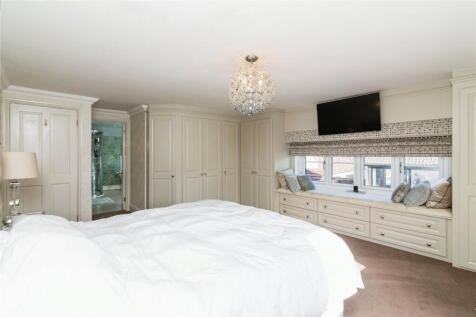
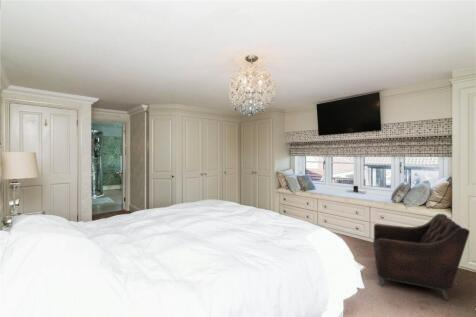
+ armchair [372,213,471,301]
